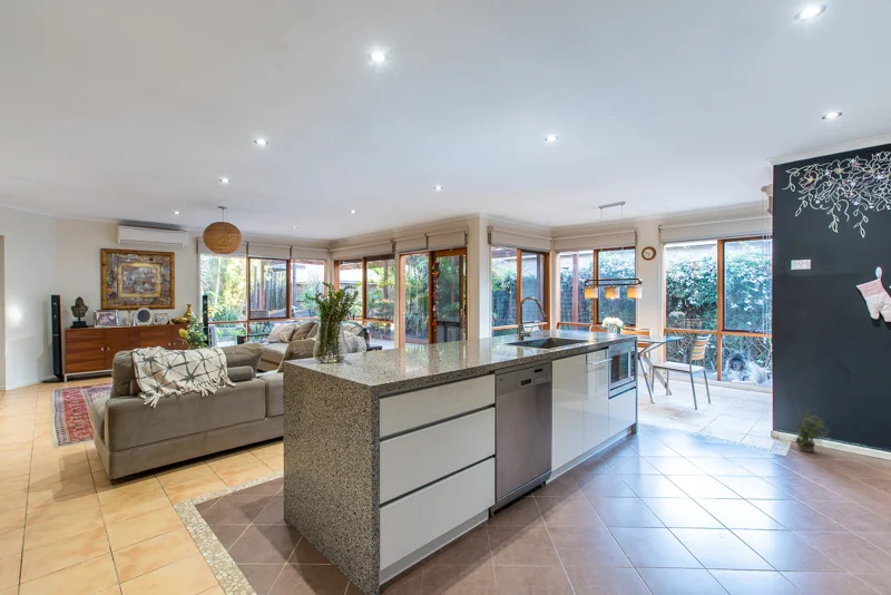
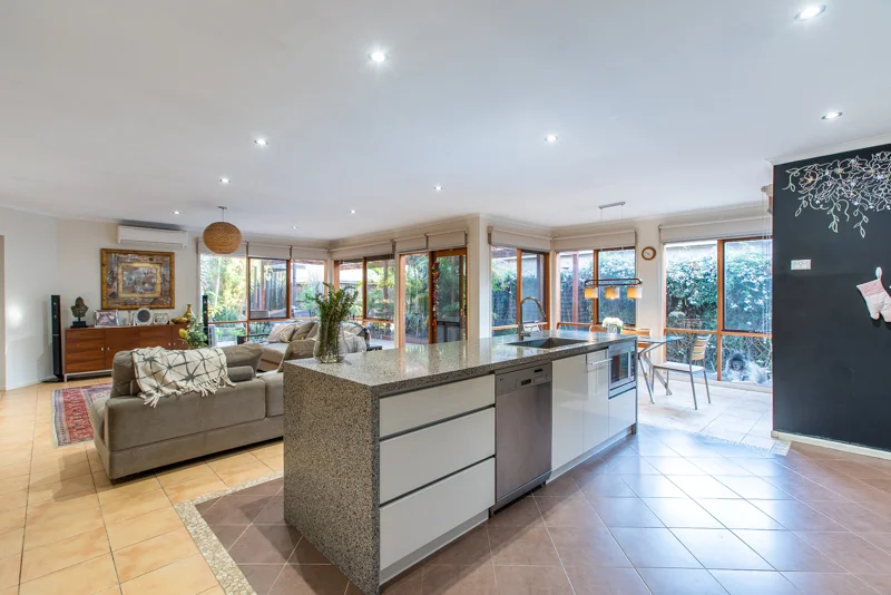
- potted plant [791,404,831,453]
